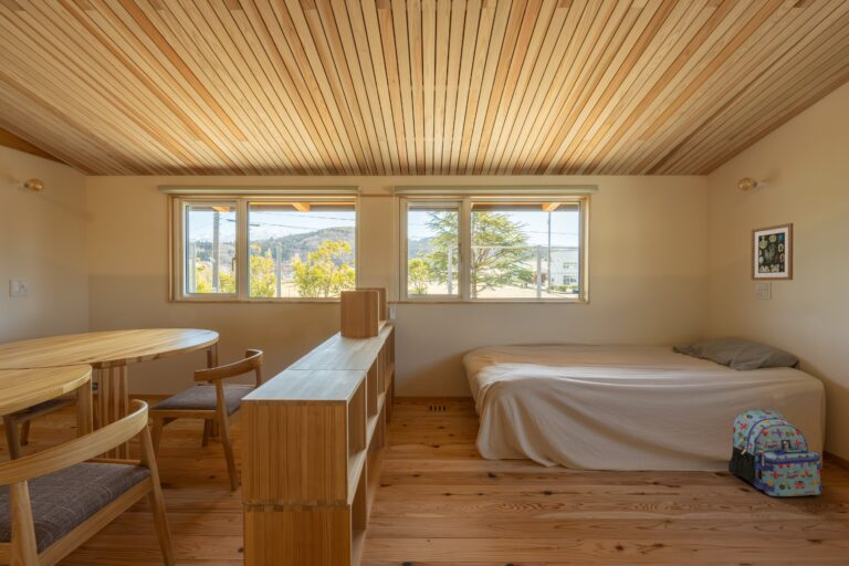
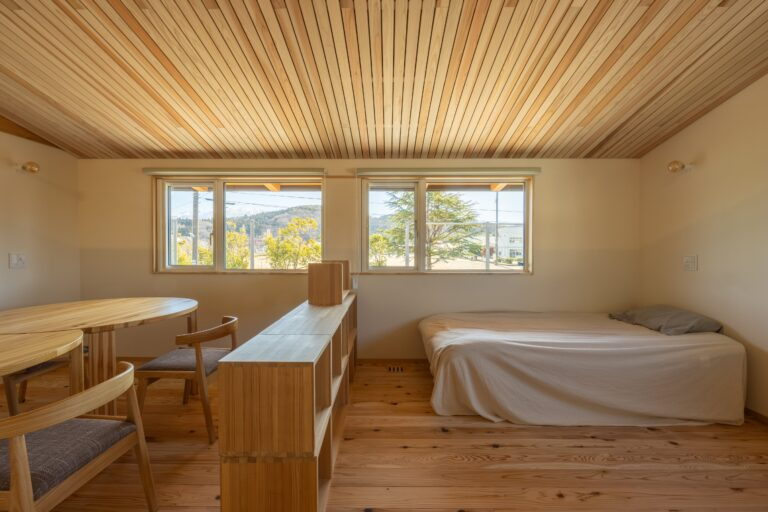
- wall art [750,222,794,282]
- backpack [727,409,824,497]
